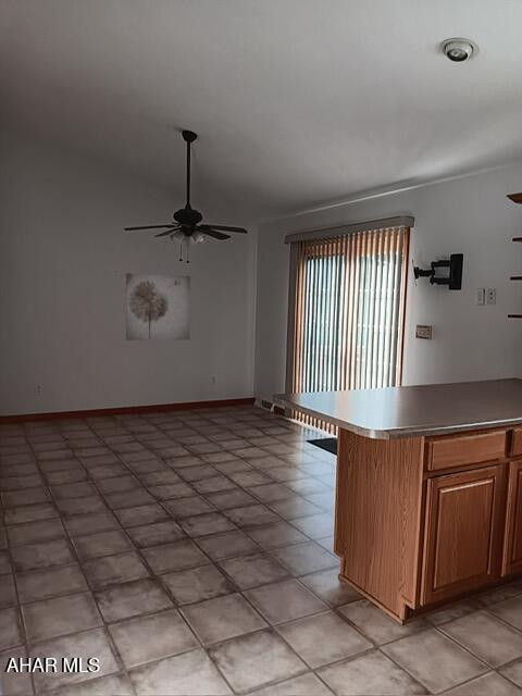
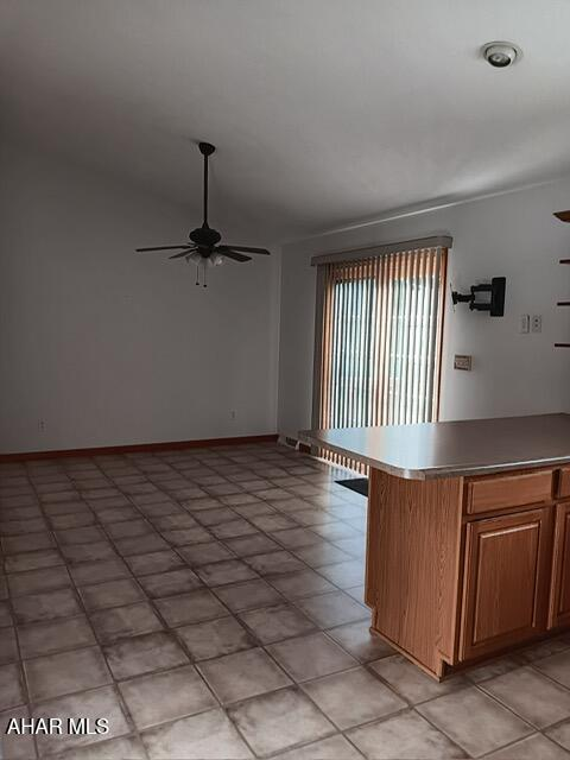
- wall art [125,272,191,341]
